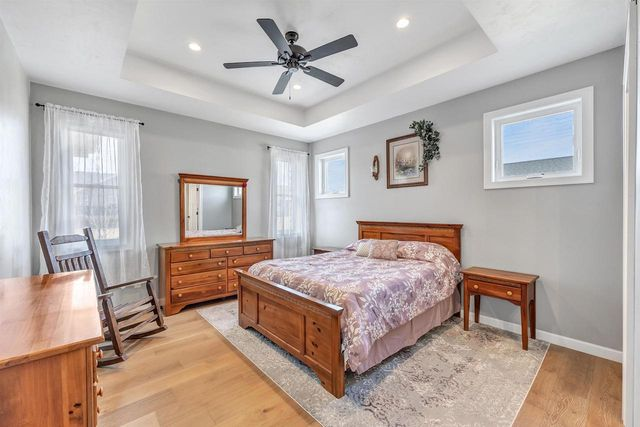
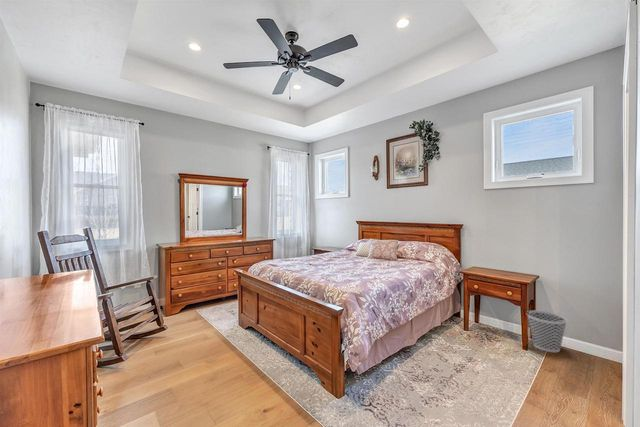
+ wastebasket [527,309,568,353]
